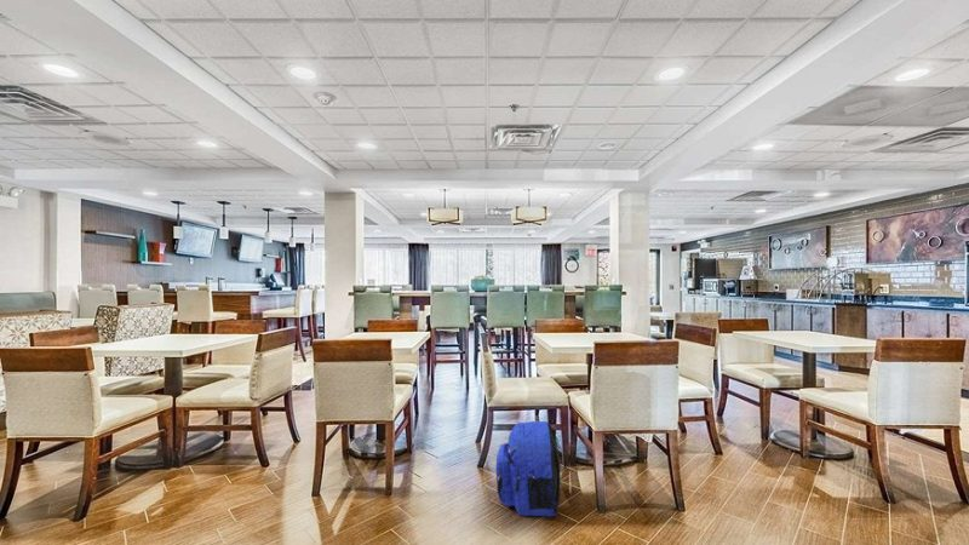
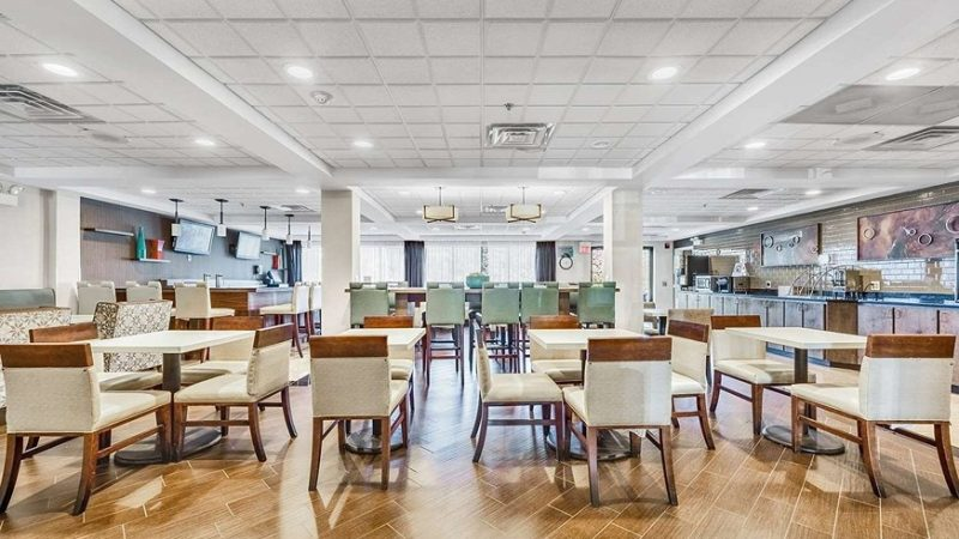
- backpack [495,420,562,517]
